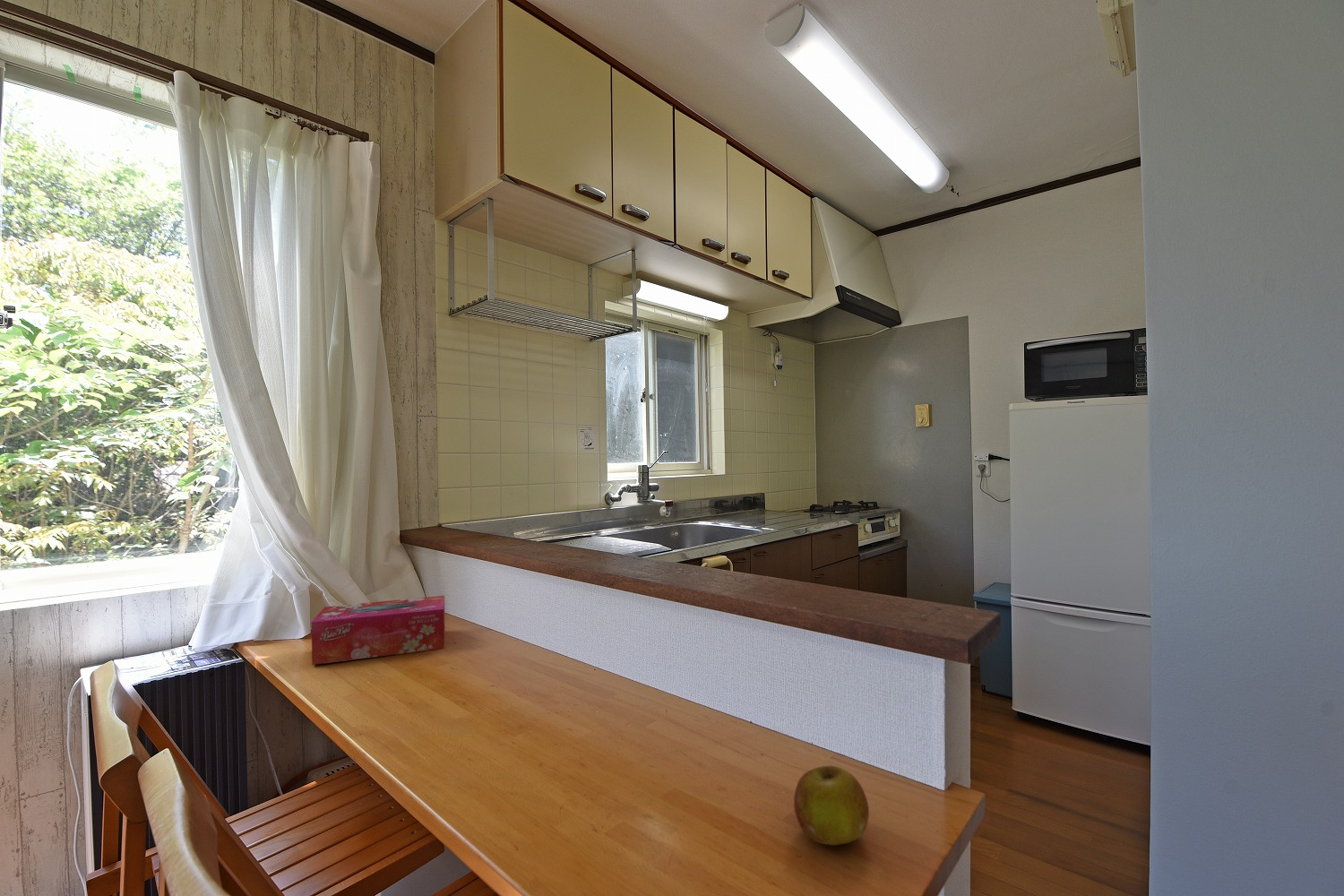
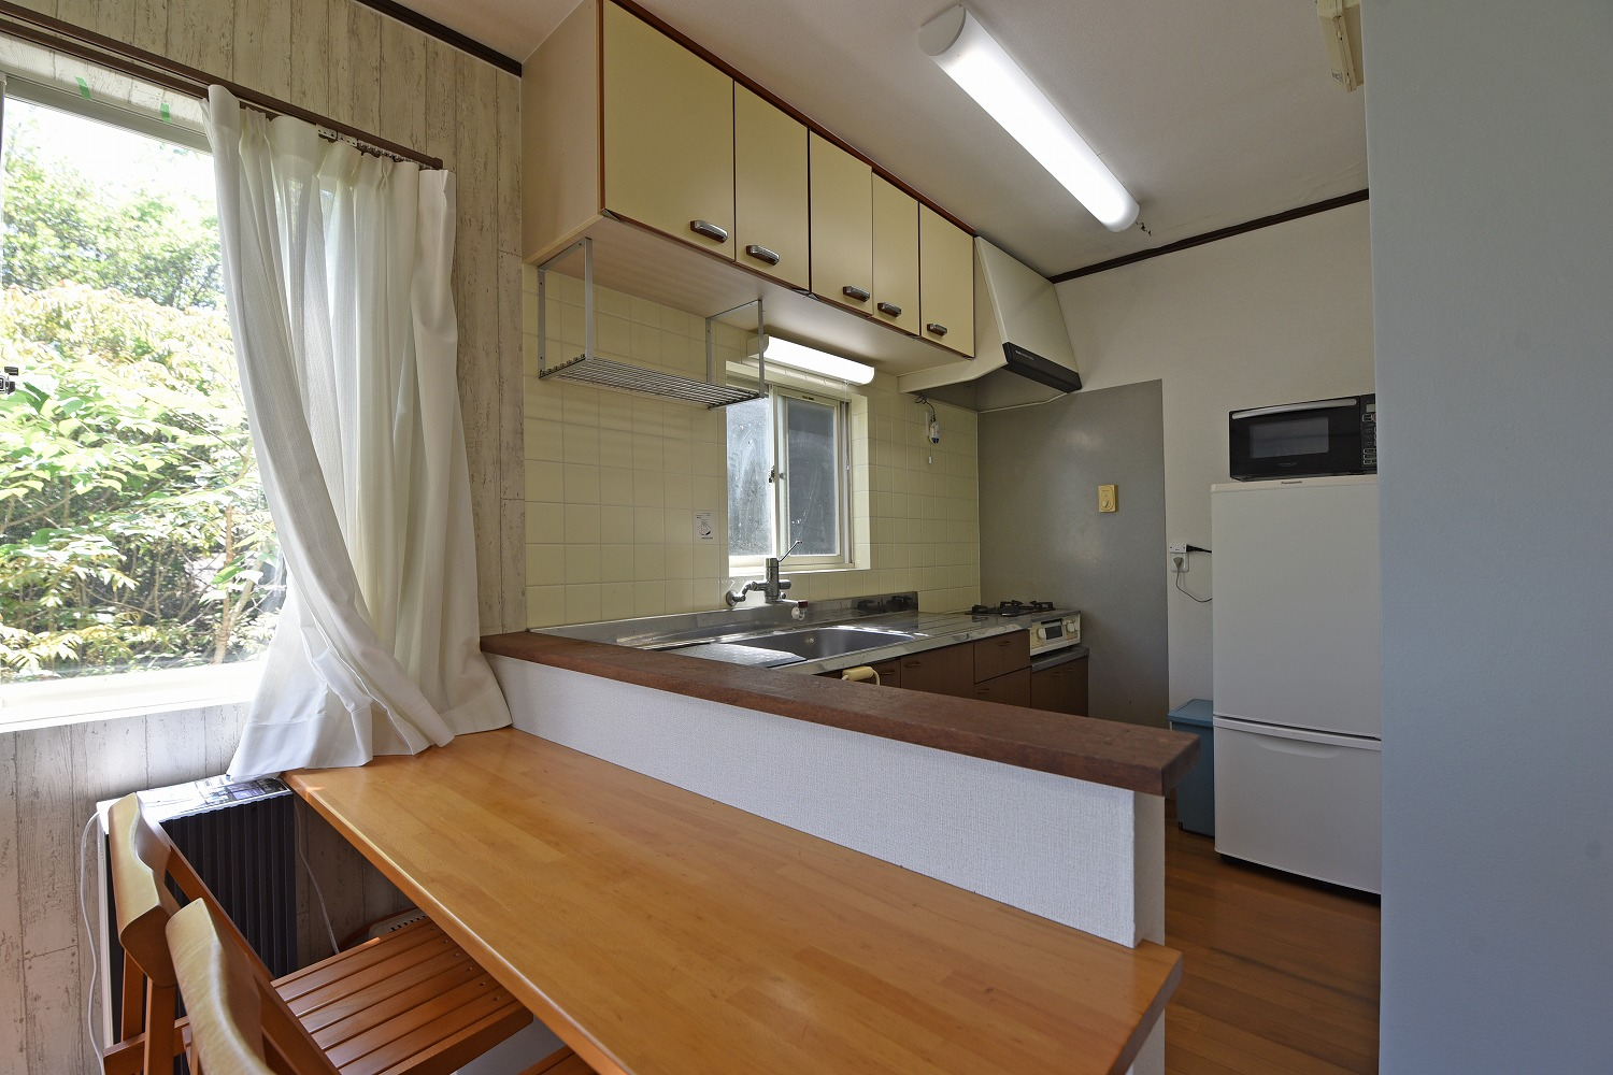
- tissue box [311,595,446,666]
- fruit [793,765,870,846]
